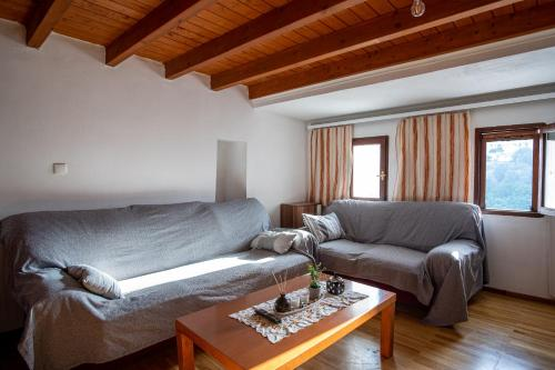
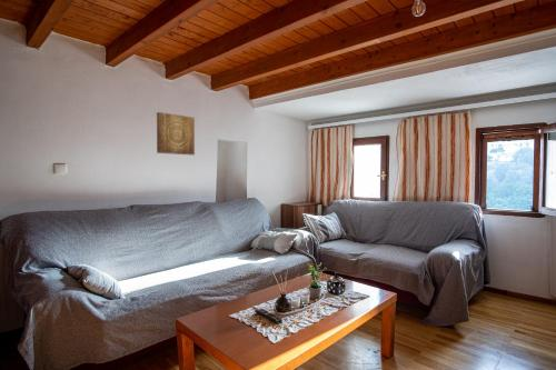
+ wall art [156,111,196,156]
